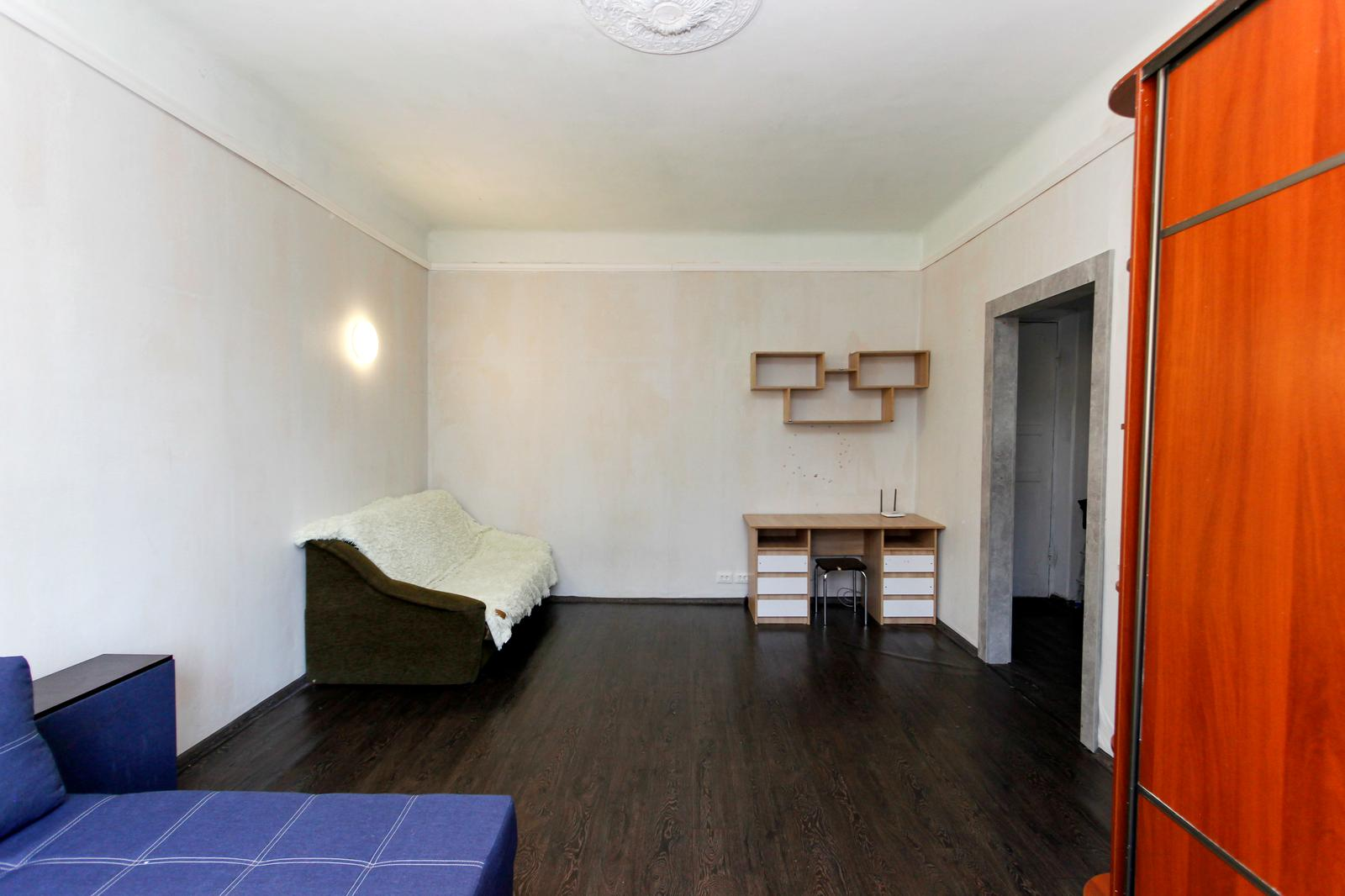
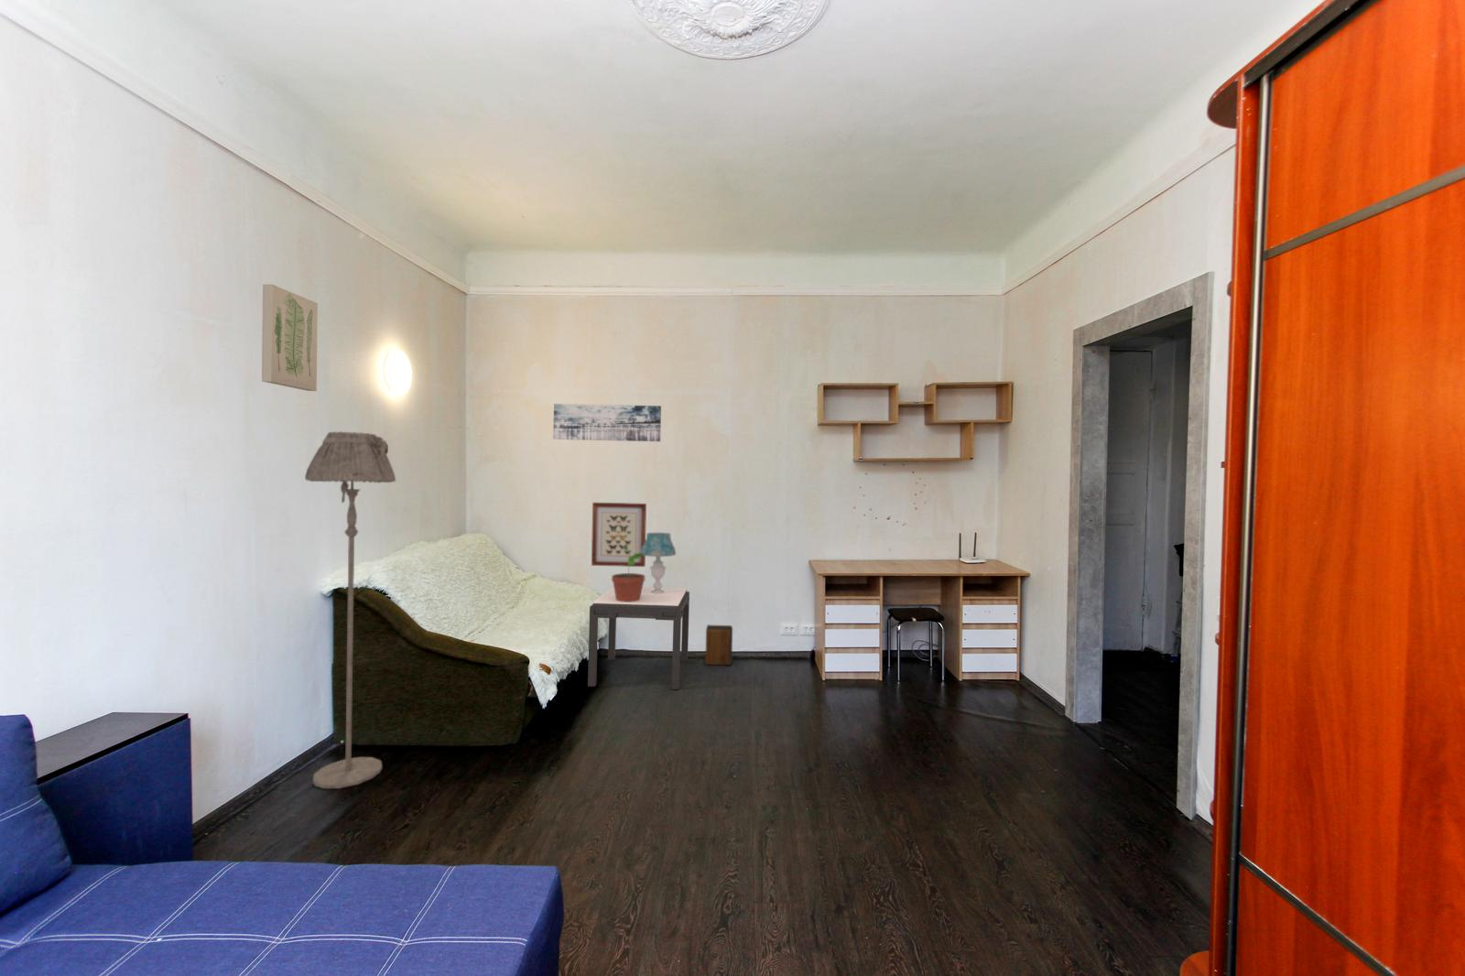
+ side table [587,585,691,691]
+ wall art [590,502,647,568]
+ wall art [552,403,662,442]
+ speaker [704,624,733,667]
+ potted plant [611,547,646,602]
+ table lamp [640,532,676,594]
+ floor lamp [304,430,396,790]
+ wall art [261,283,319,392]
